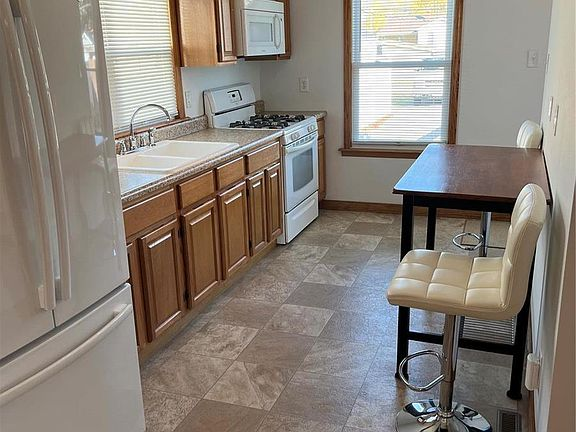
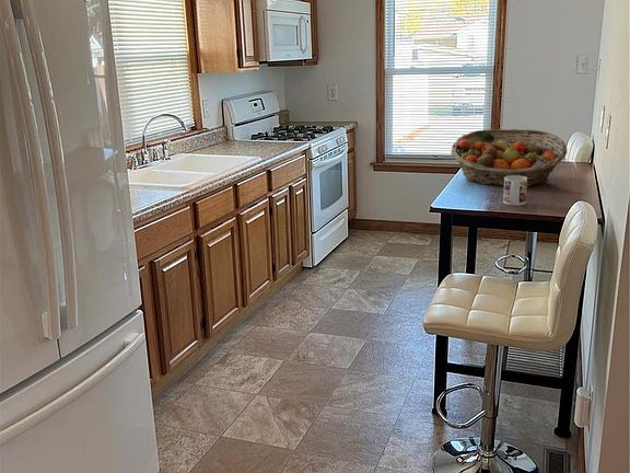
+ mug [502,175,528,207]
+ fruit basket [450,128,569,187]
